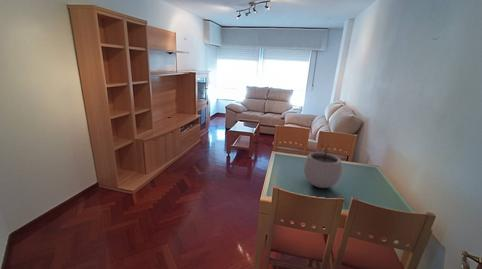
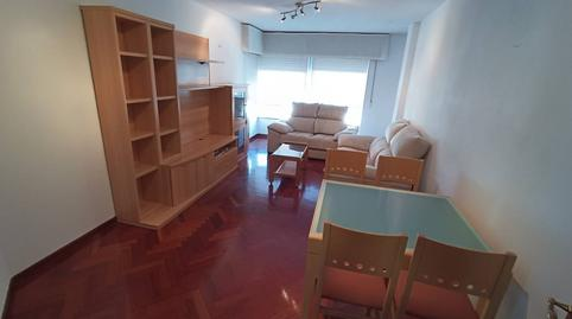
- plant pot [303,145,343,189]
